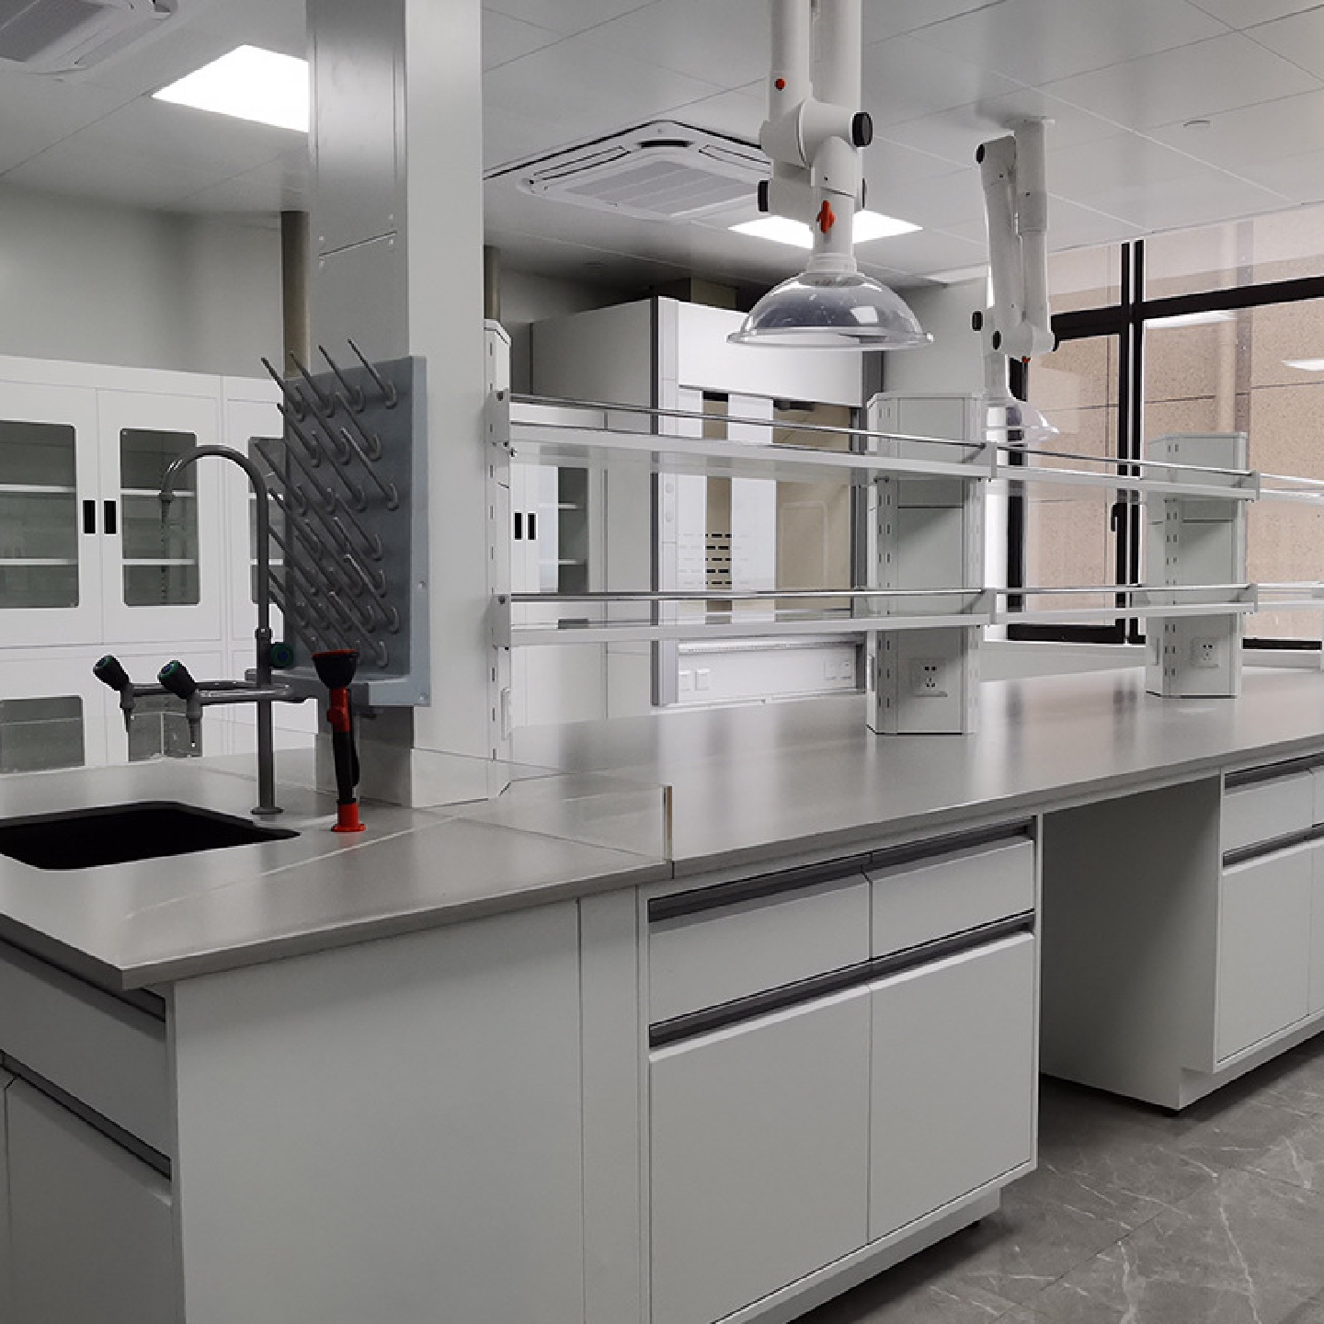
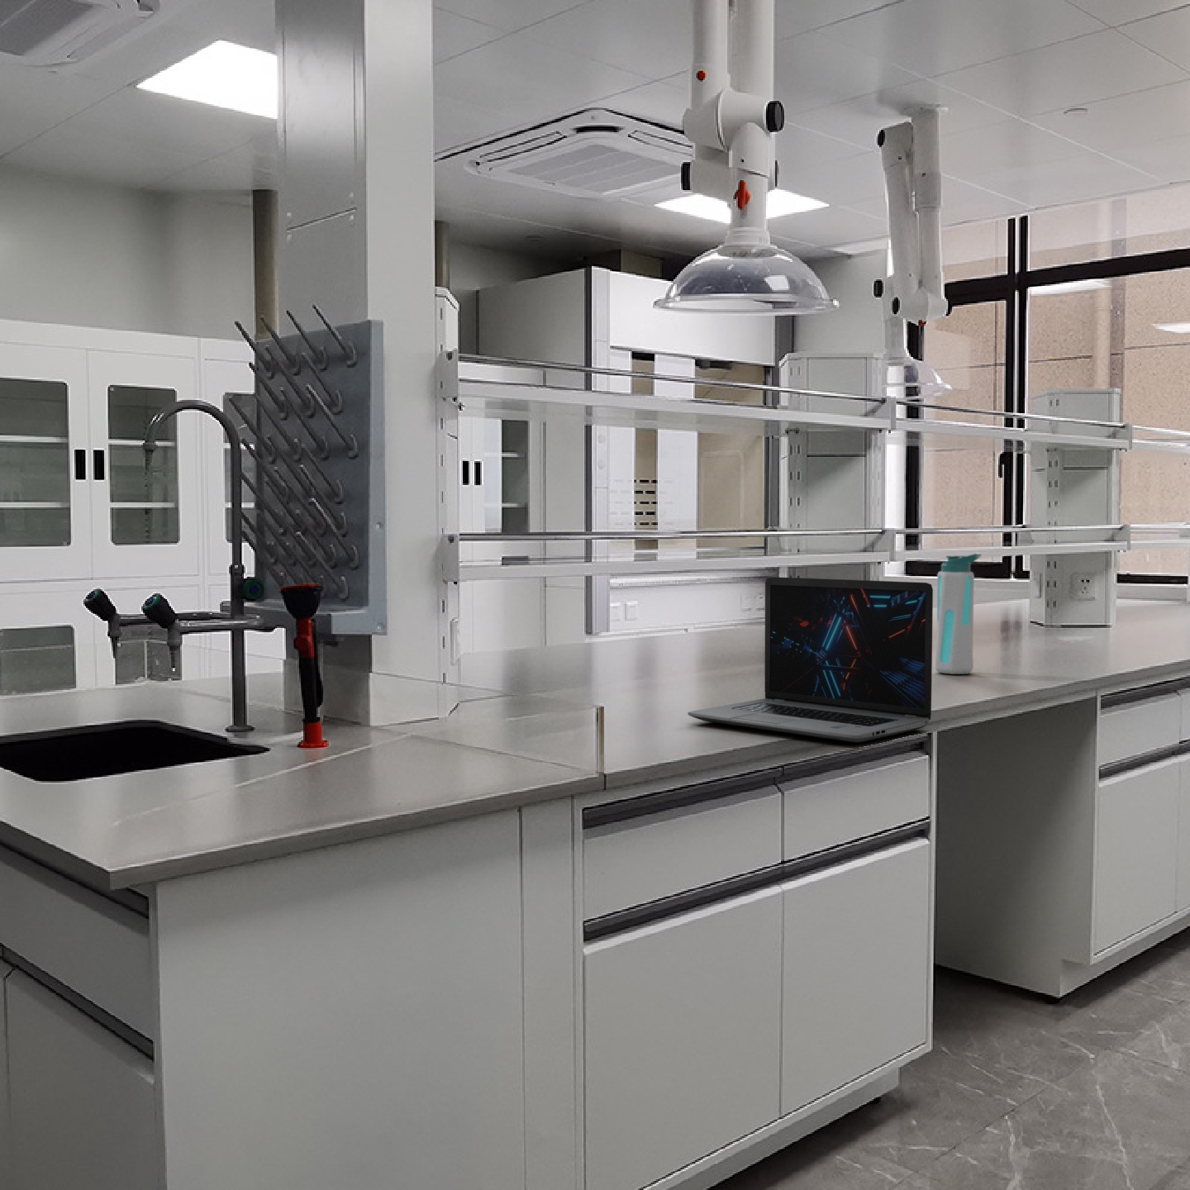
+ water bottle [935,552,983,676]
+ laptop [687,576,934,743]
